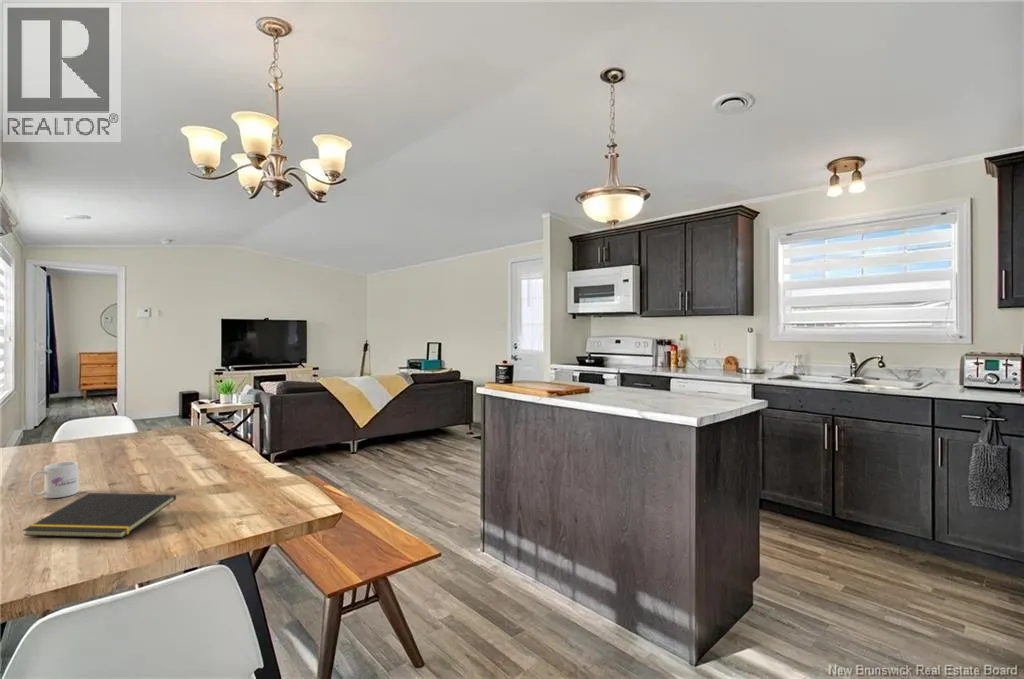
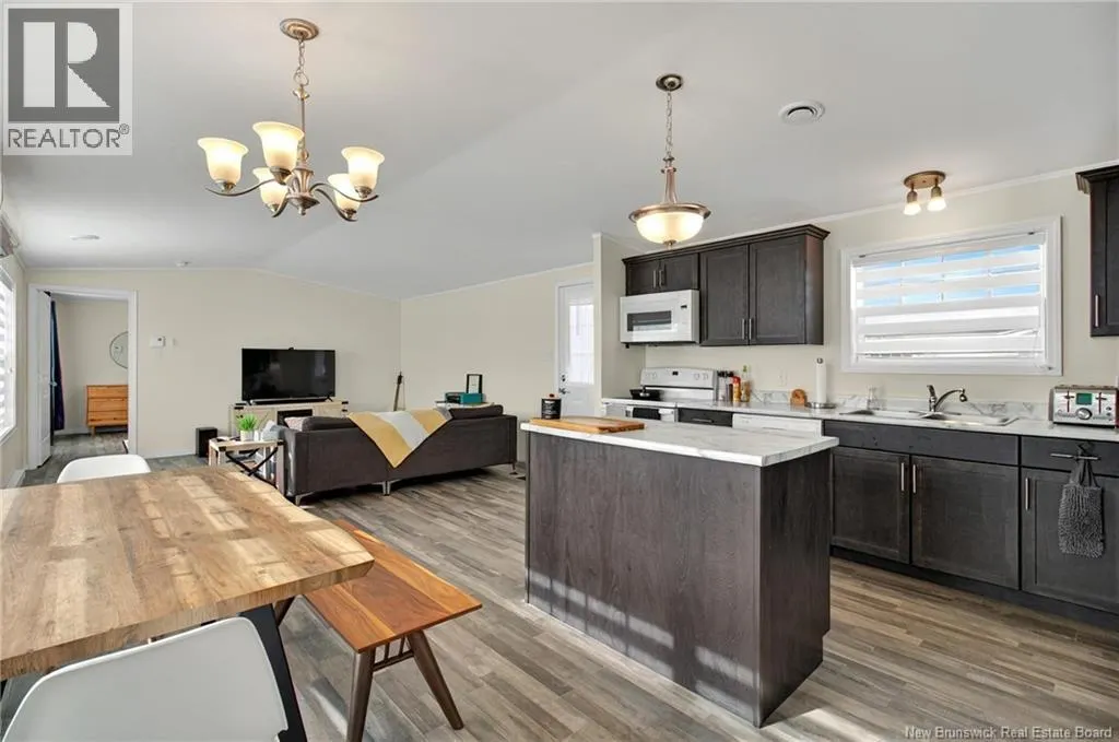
- mug [29,461,79,499]
- notepad [22,492,177,539]
